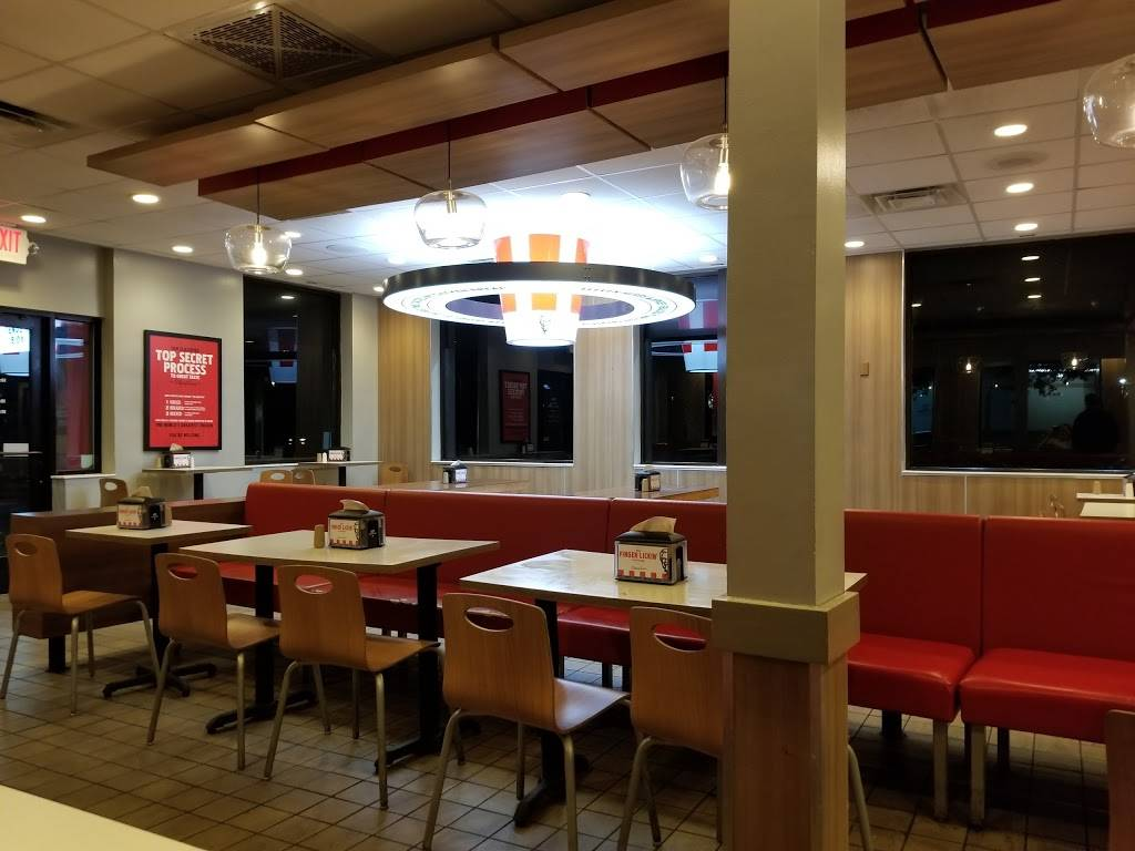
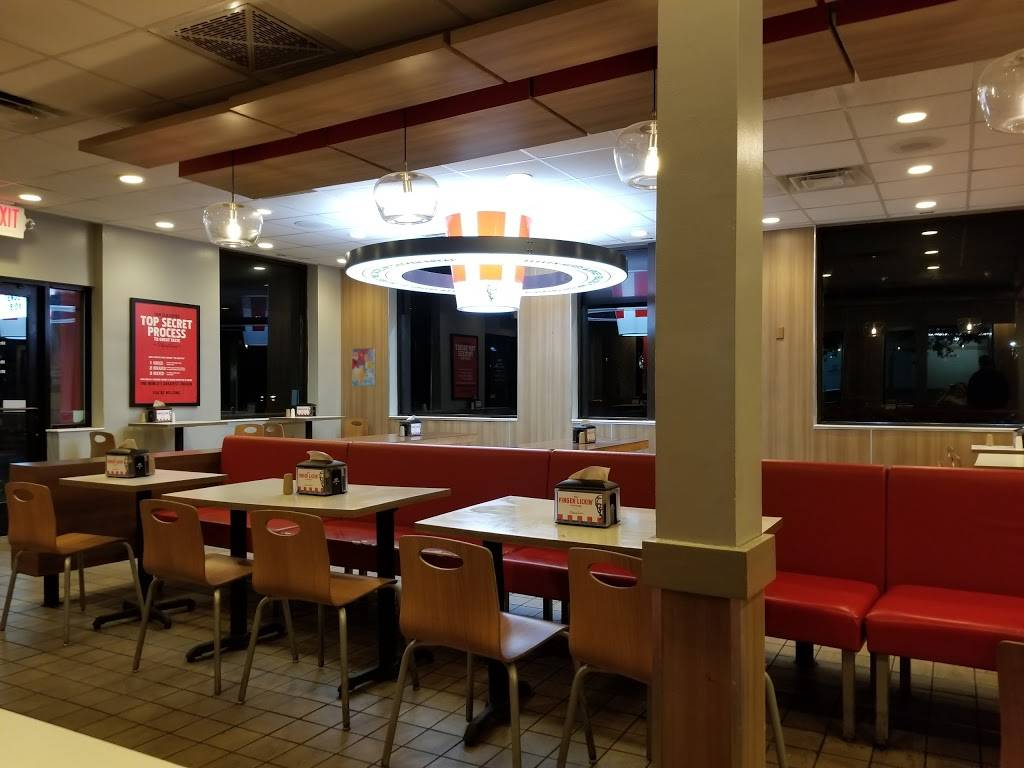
+ wall art [350,347,377,387]
